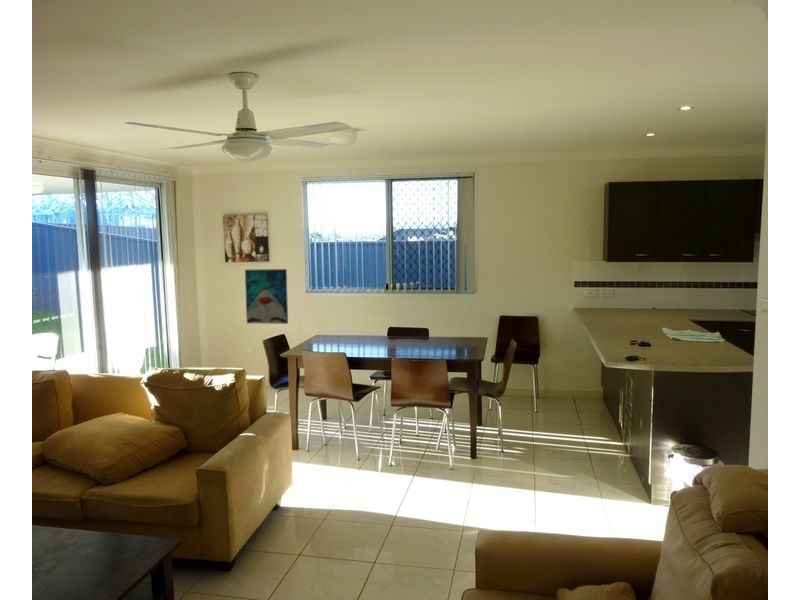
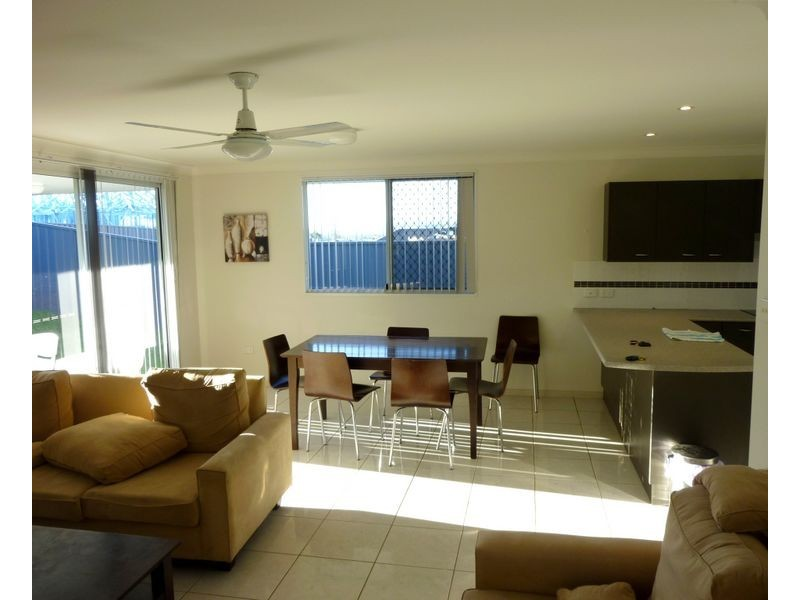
- wall art [244,268,289,325]
